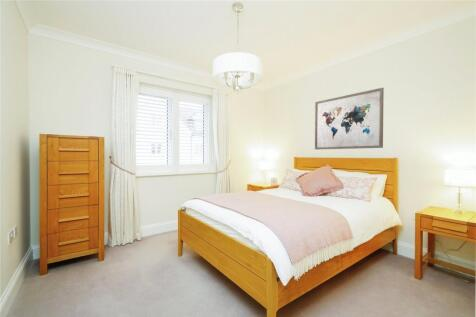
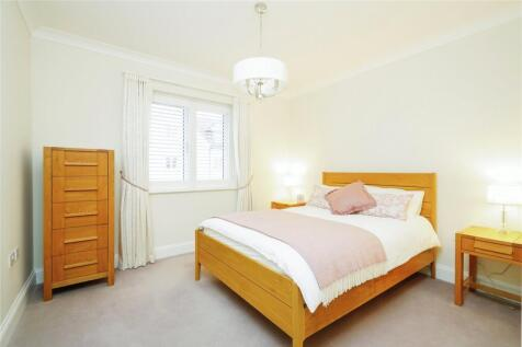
- wall art [314,87,385,150]
